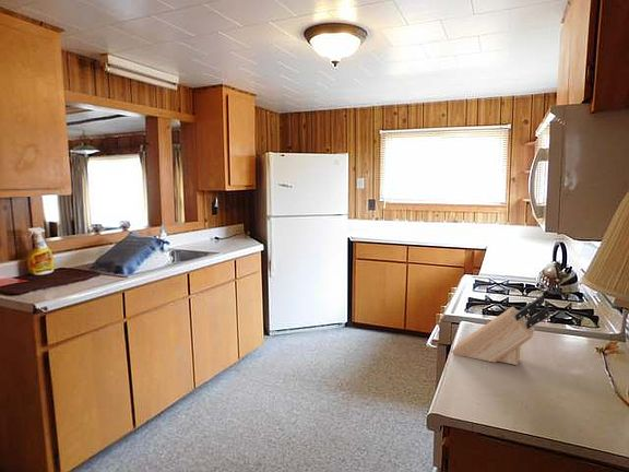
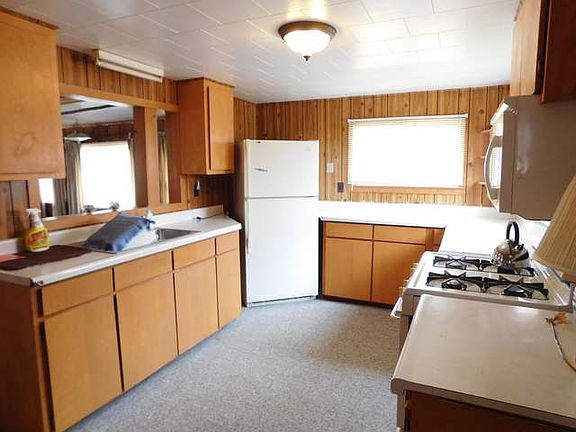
- knife block [451,294,550,366]
